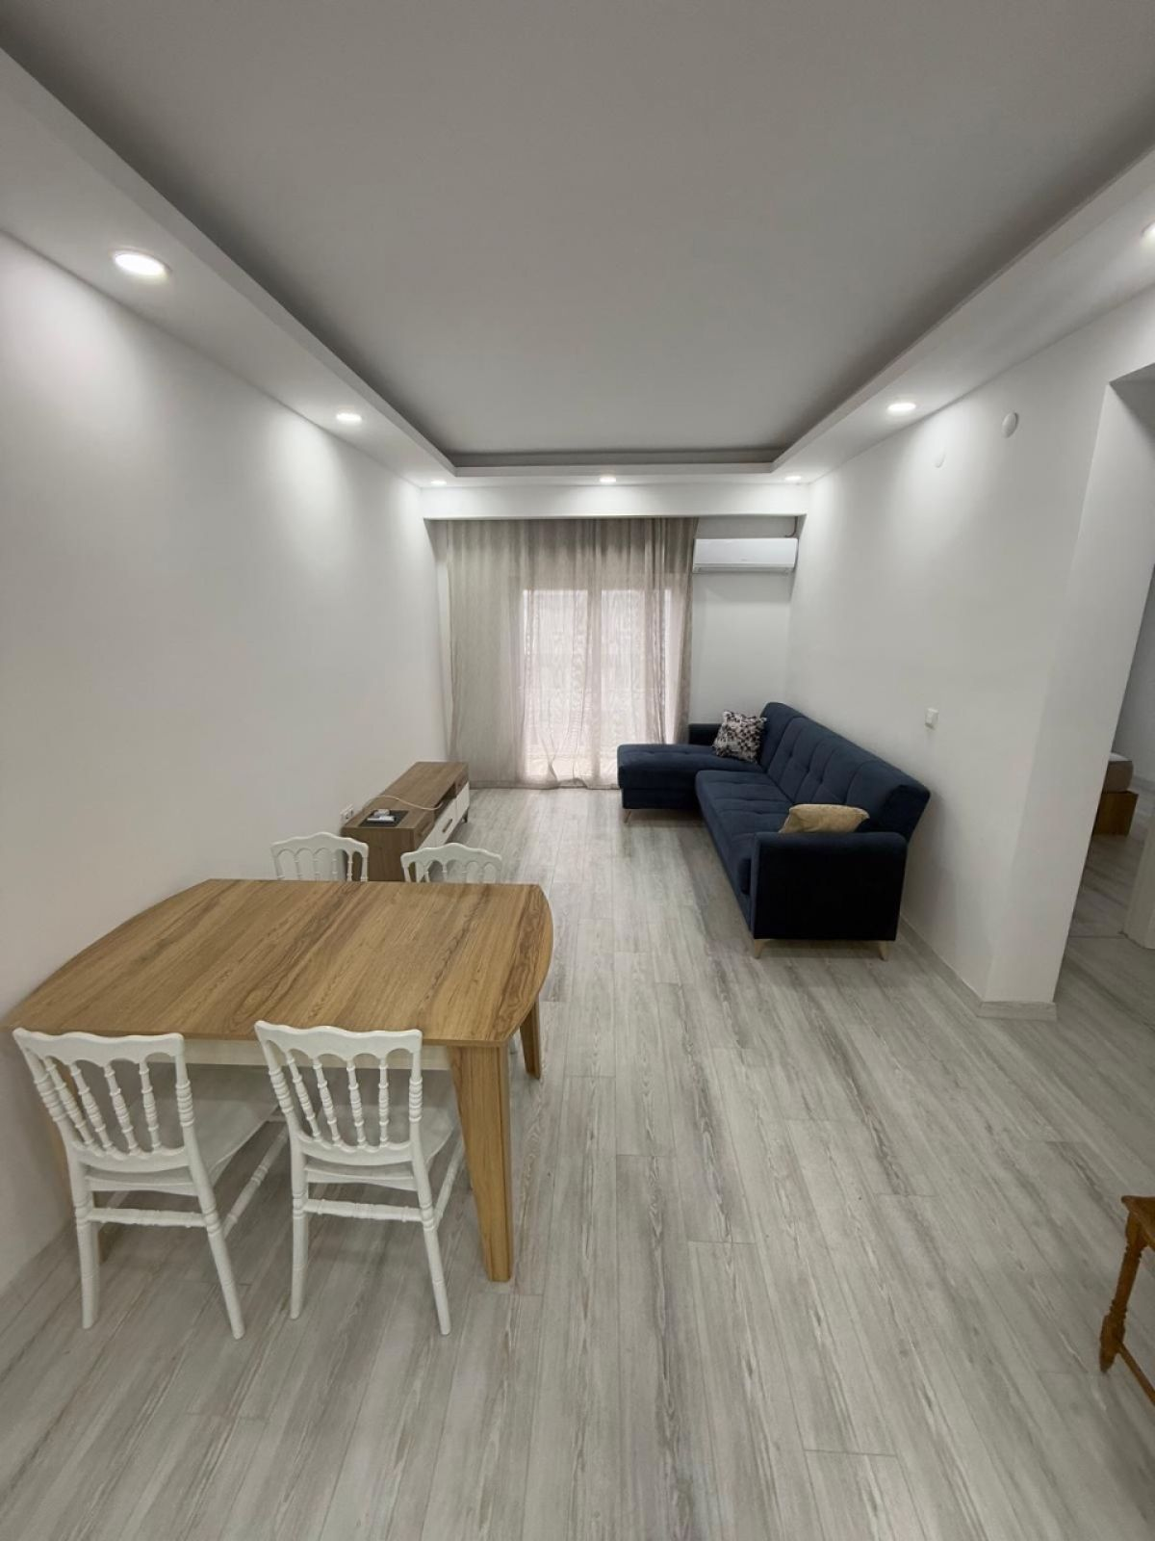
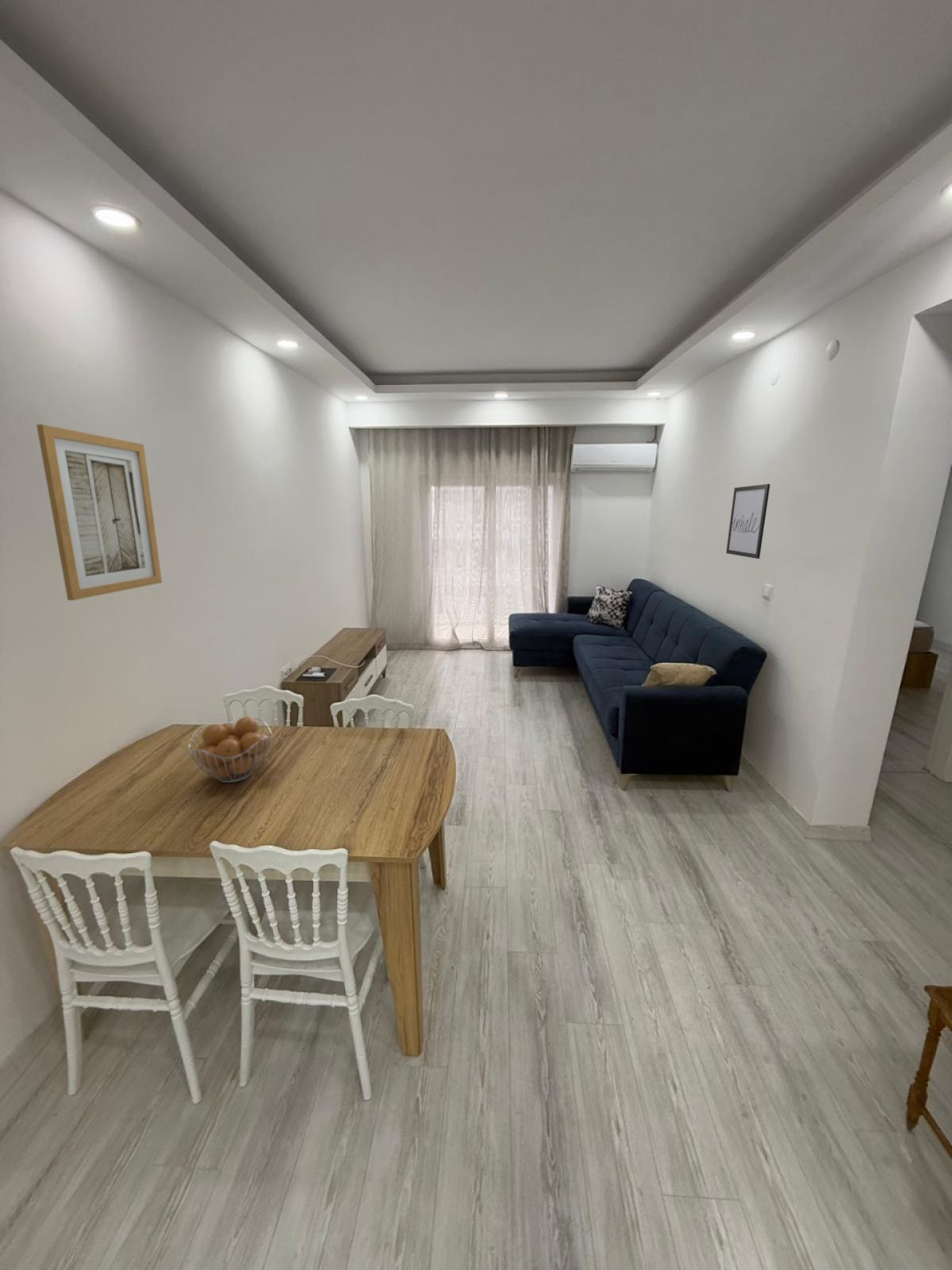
+ fruit basket [187,716,273,783]
+ wall art [725,483,771,560]
+ wall art [36,424,163,601]
